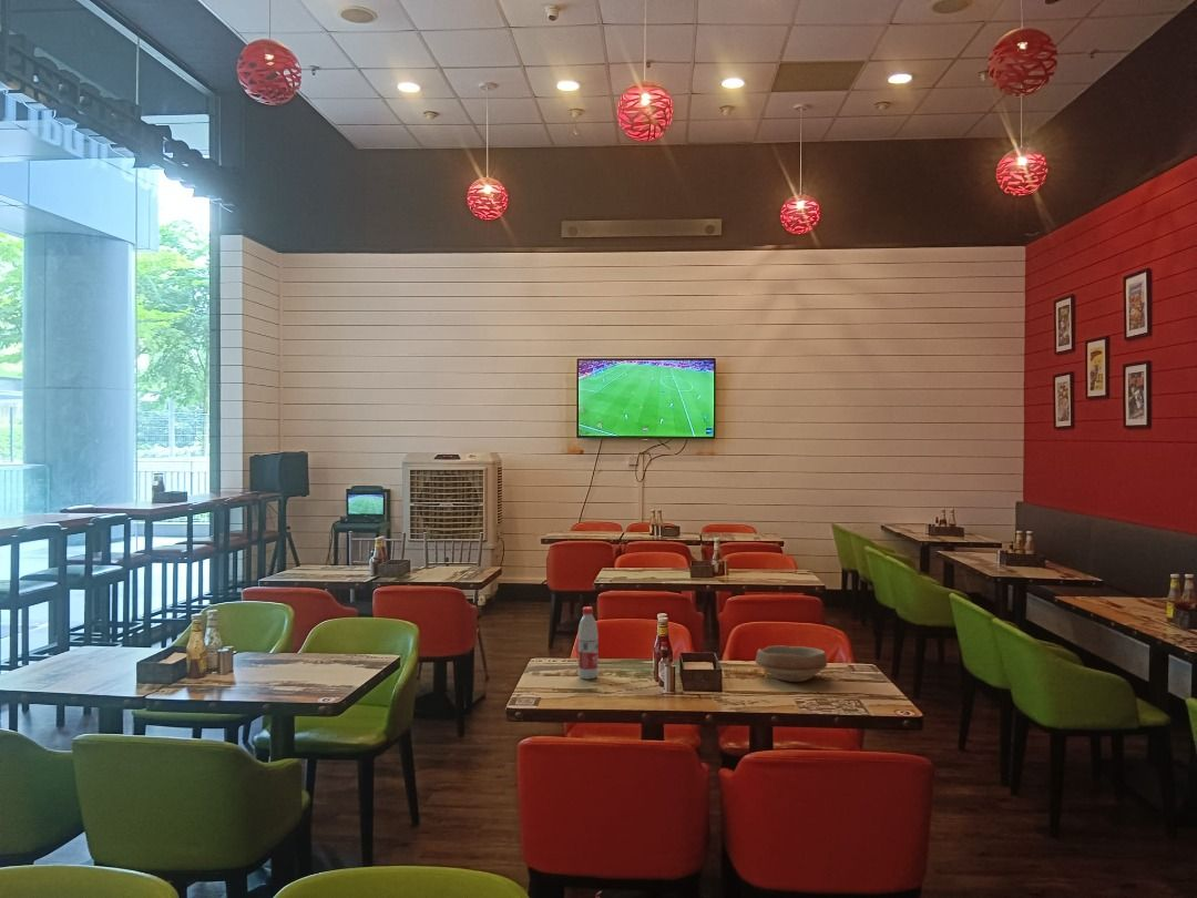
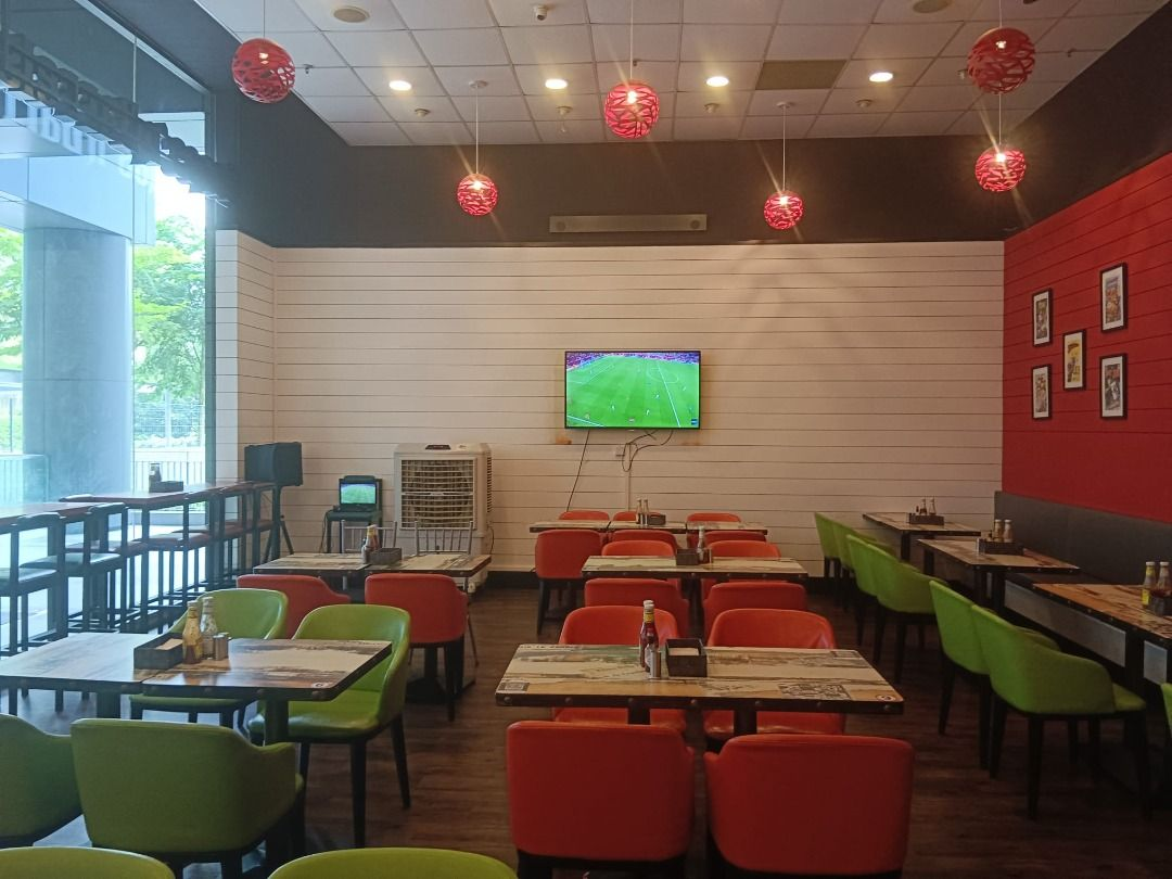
- bowl [754,645,828,683]
- water bottle [577,605,600,681]
